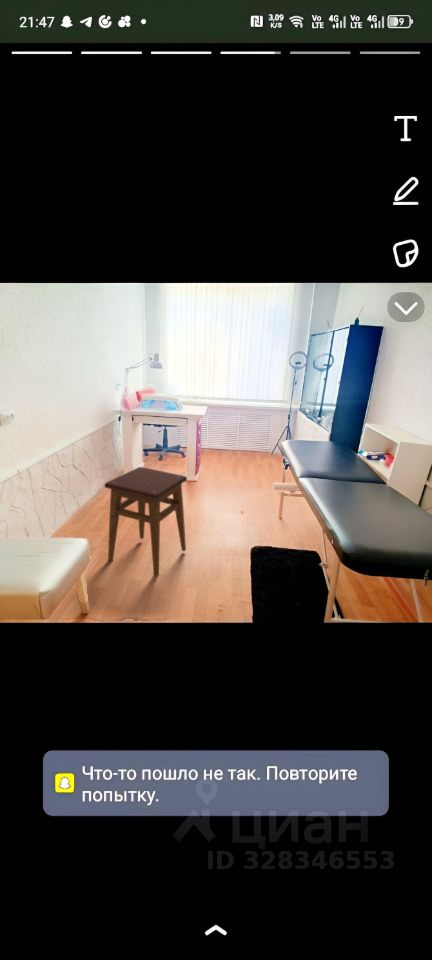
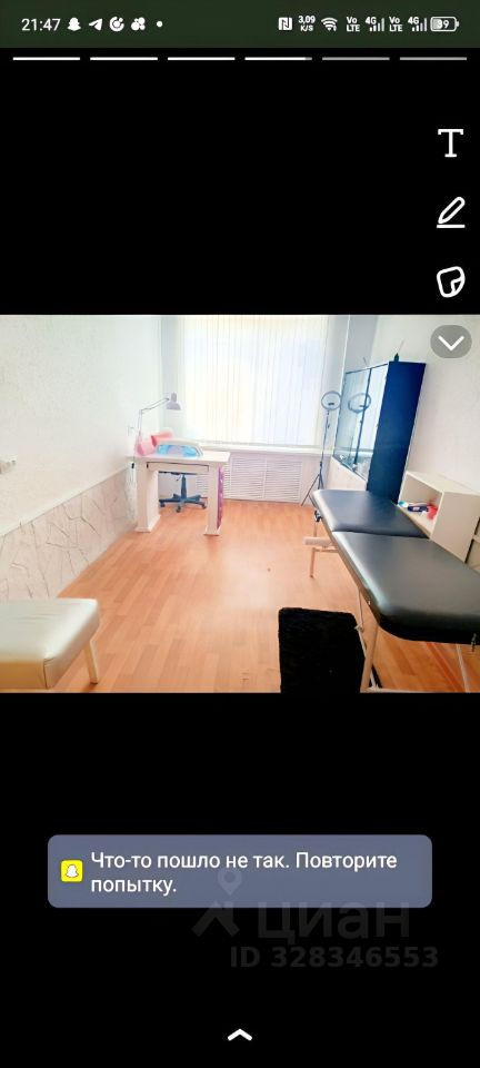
- stool [104,466,188,577]
